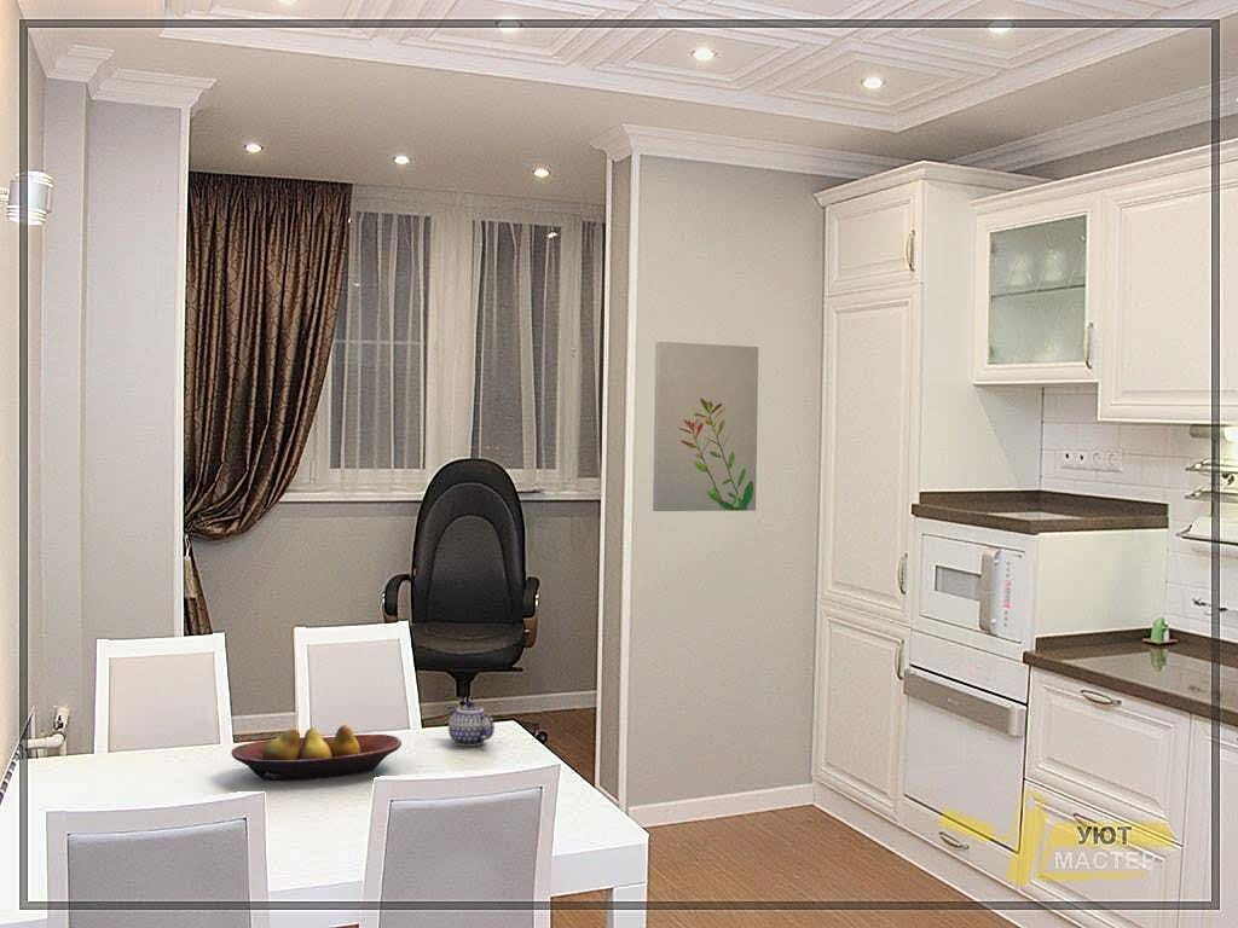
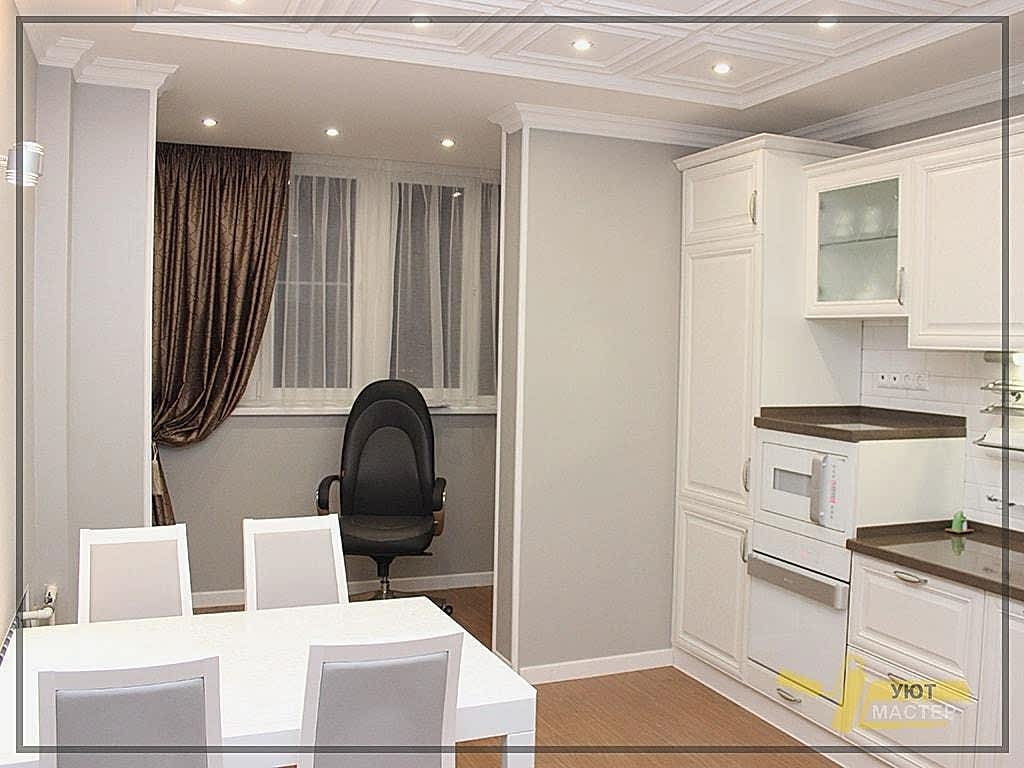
- fruit bowl [230,724,403,782]
- wall art [652,341,759,512]
- teapot [446,700,496,747]
